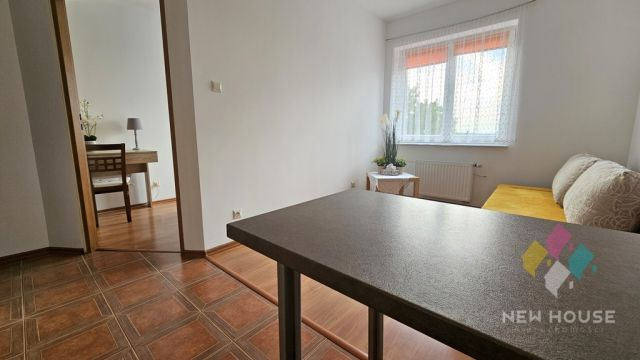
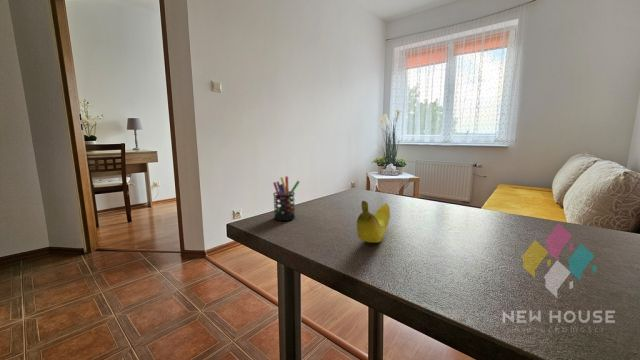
+ pen holder [272,175,300,222]
+ fruit [356,200,391,243]
